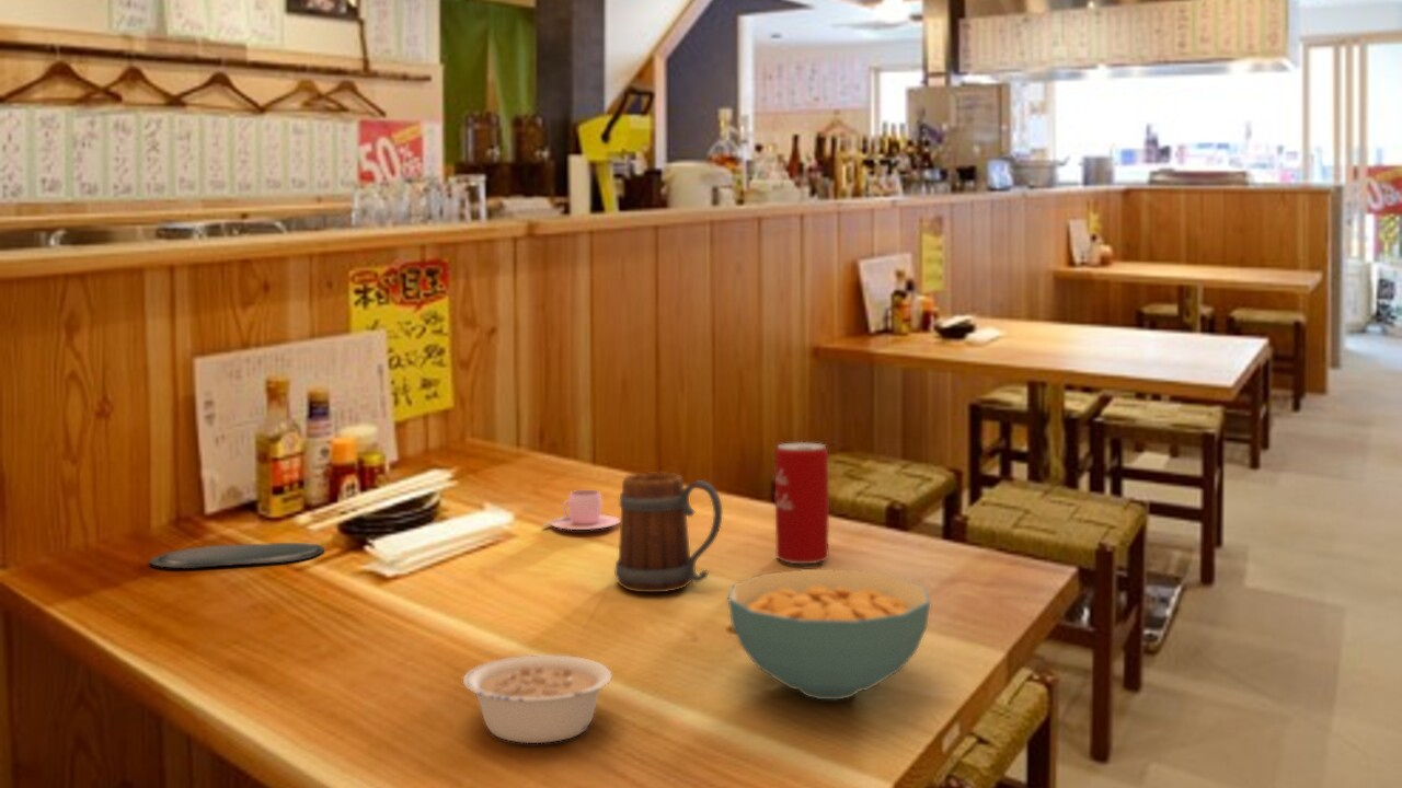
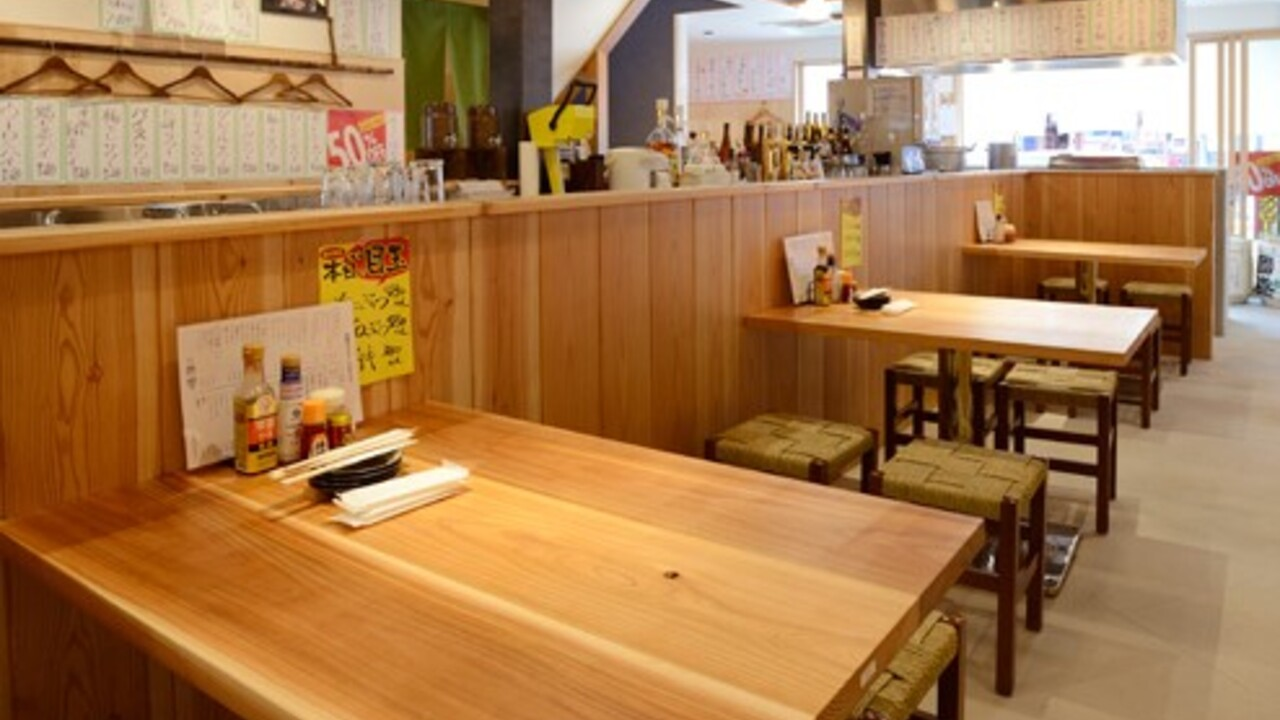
- teacup [541,489,621,531]
- cereal bowl [727,568,931,700]
- beverage can [774,441,830,565]
- legume [462,653,613,744]
- beer mug [613,472,723,593]
- oval tray [148,542,325,568]
